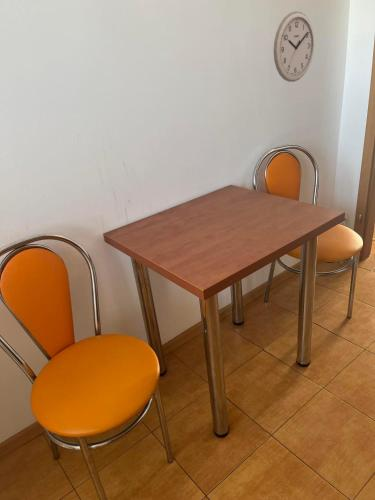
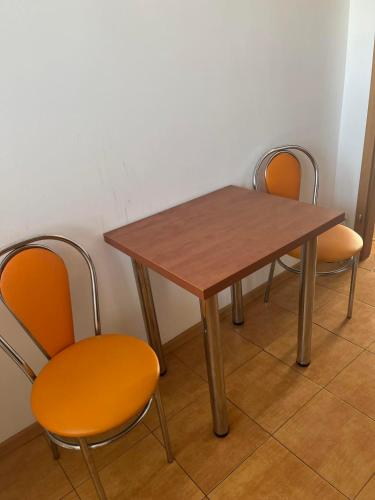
- wall clock [273,10,315,83]
